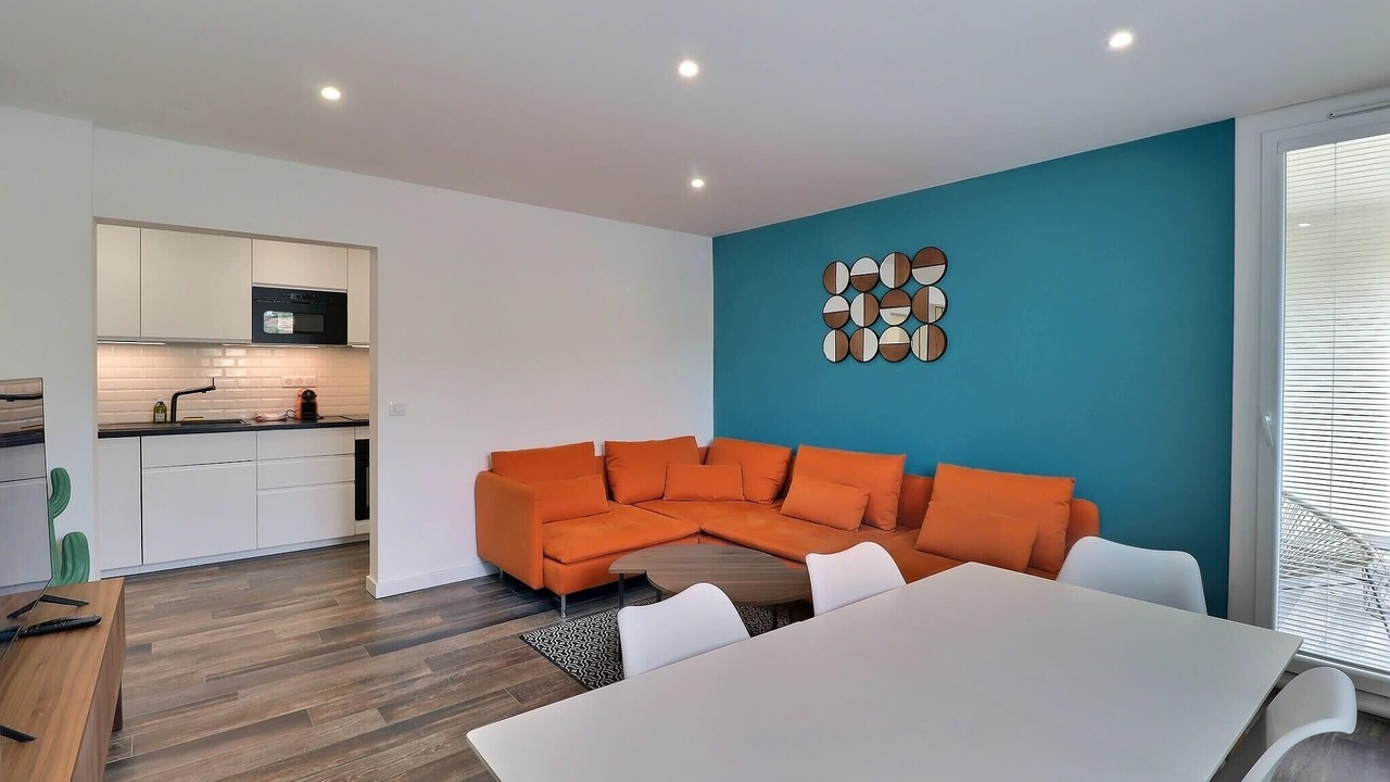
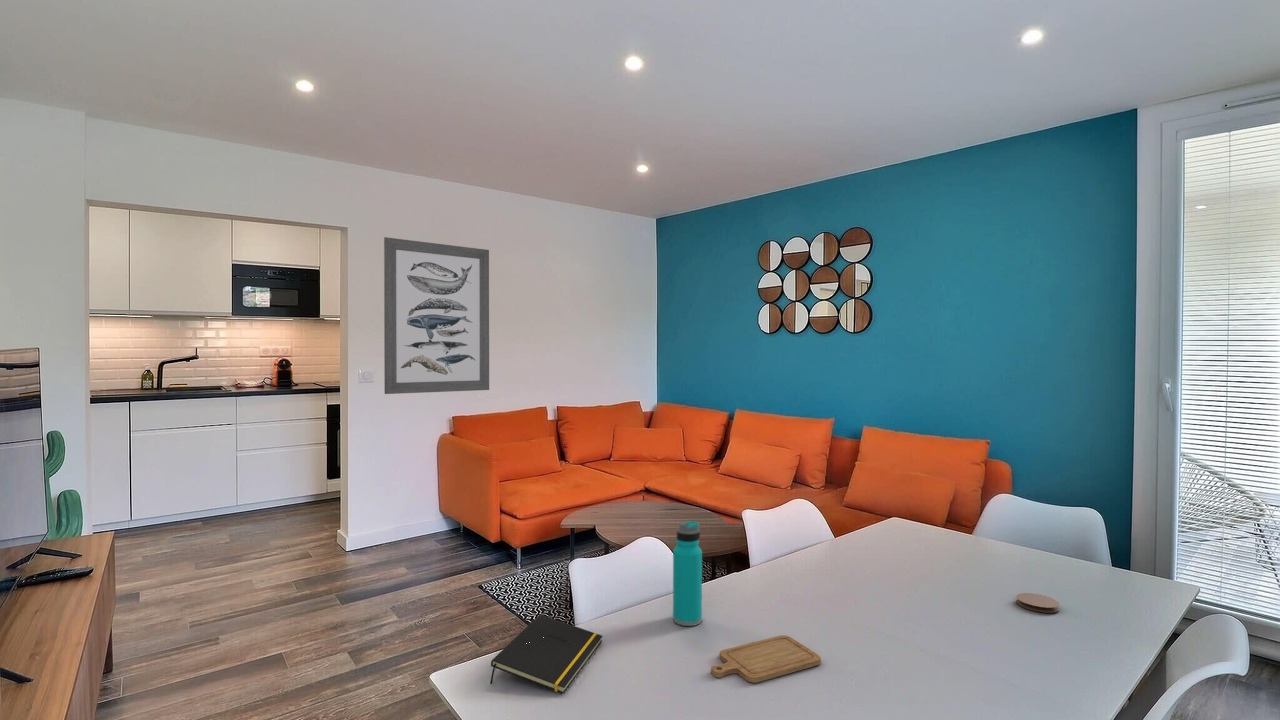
+ chopping board [710,634,822,684]
+ water bottle [672,520,703,627]
+ coaster [1015,592,1060,614]
+ notepad [489,613,604,694]
+ wall art [383,236,490,395]
